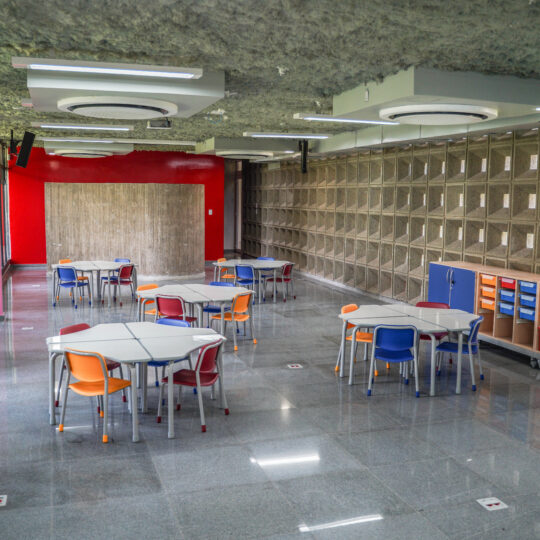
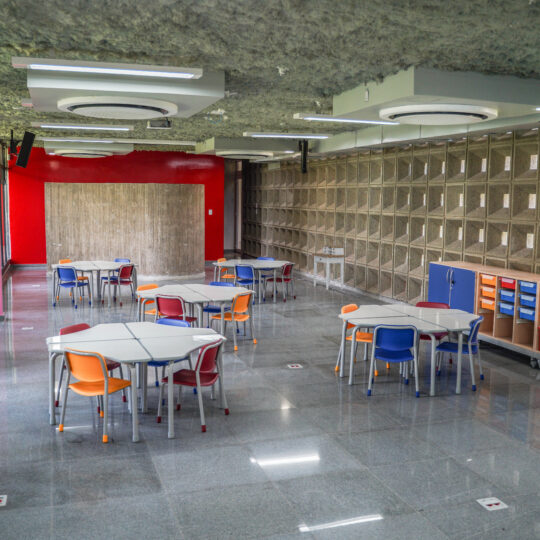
+ desk [311,245,346,291]
